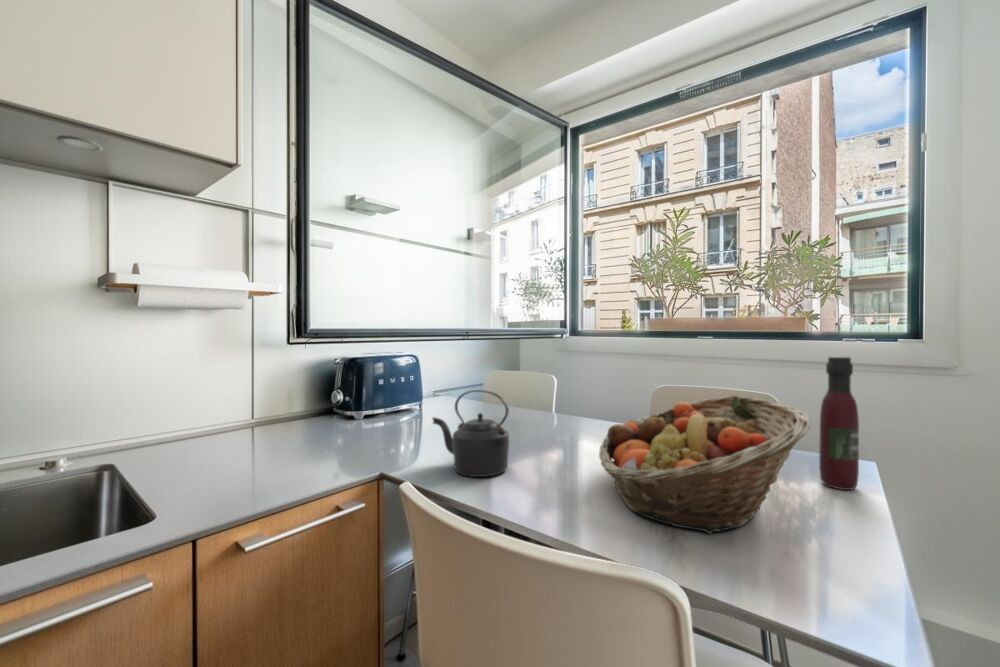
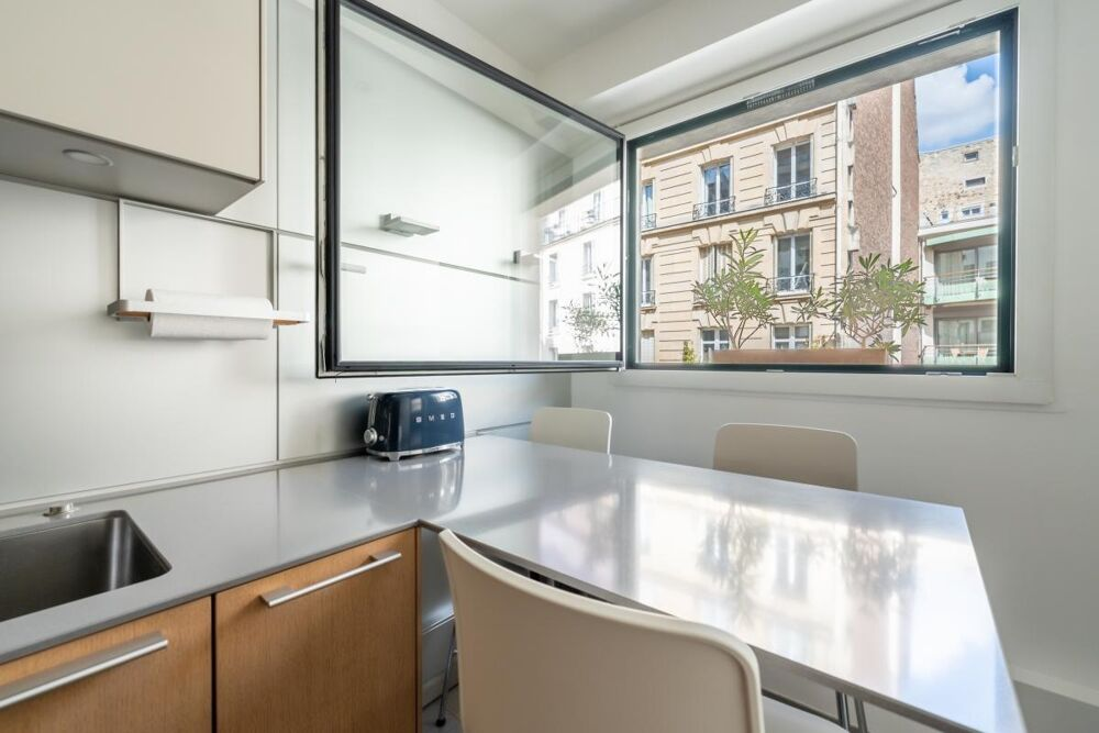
- wine bottle [818,356,860,491]
- fruit basket [598,395,812,534]
- kettle [431,389,510,478]
